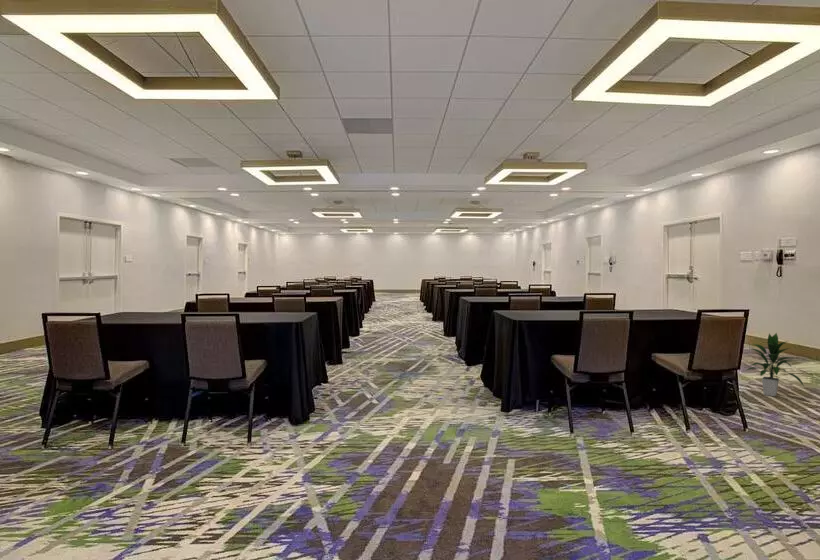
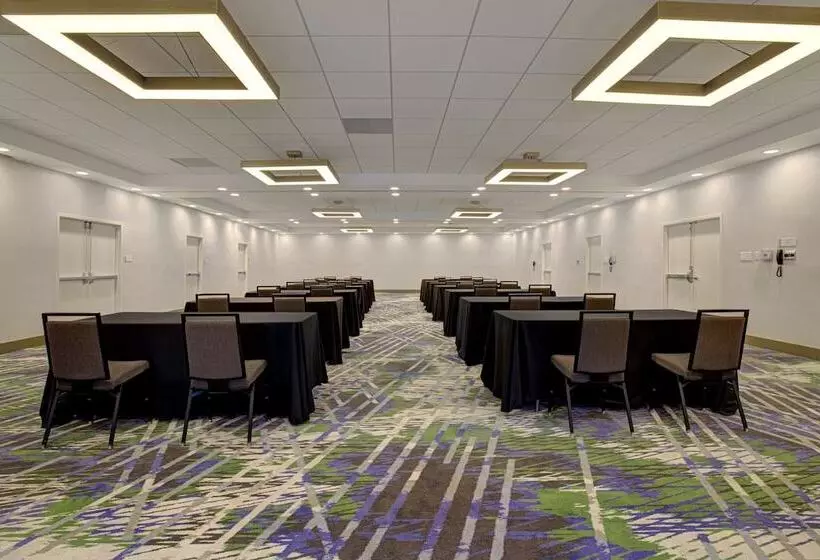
- indoor plant [743,332,805,397]
